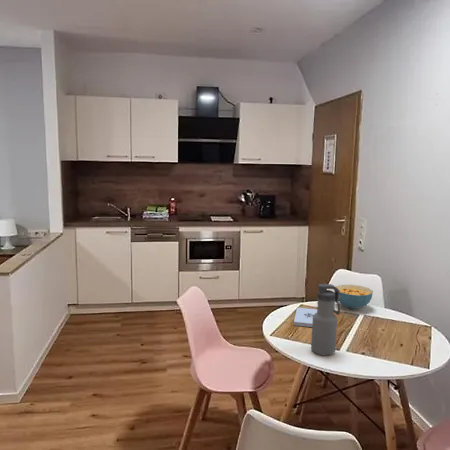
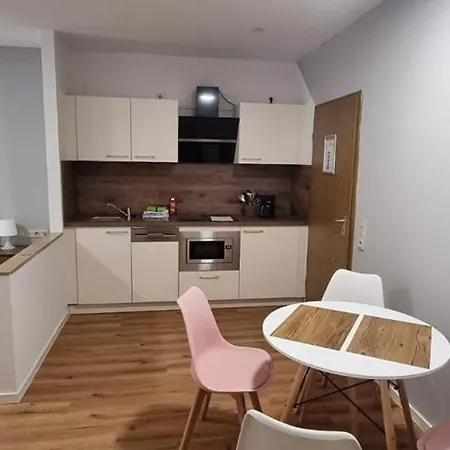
- water bottle [310,283,341,356]
- notepad [293,307,317,328]
- cereal bowl [335,284,374,310]
